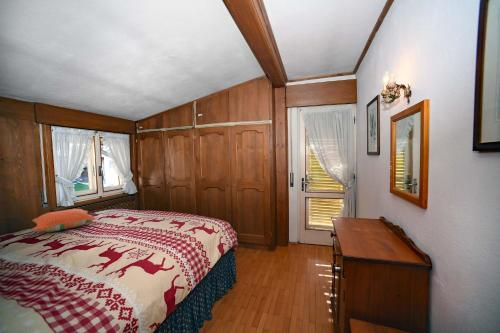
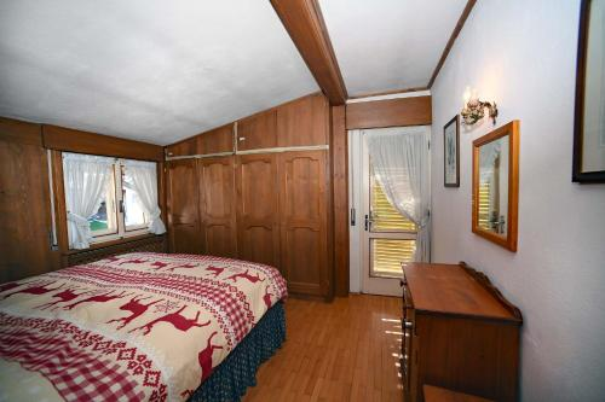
- pillow [31,208,96,233]
